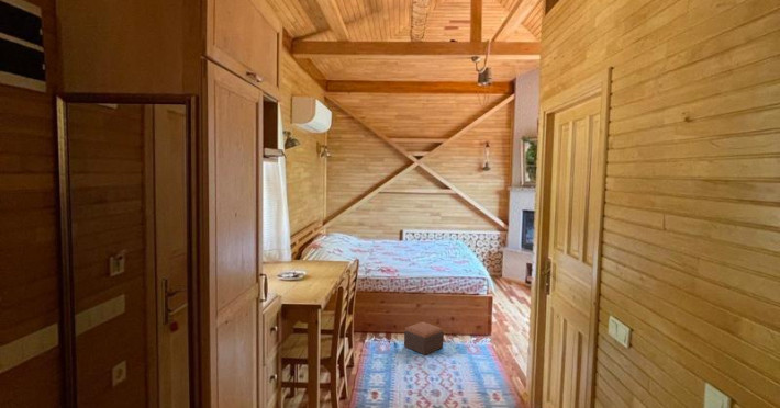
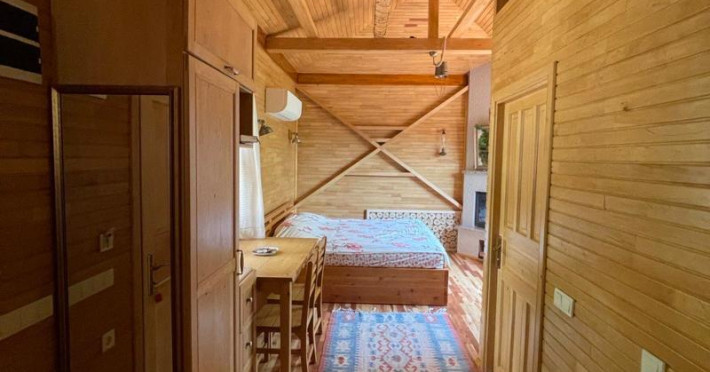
- footstool [403,320,445,356]
